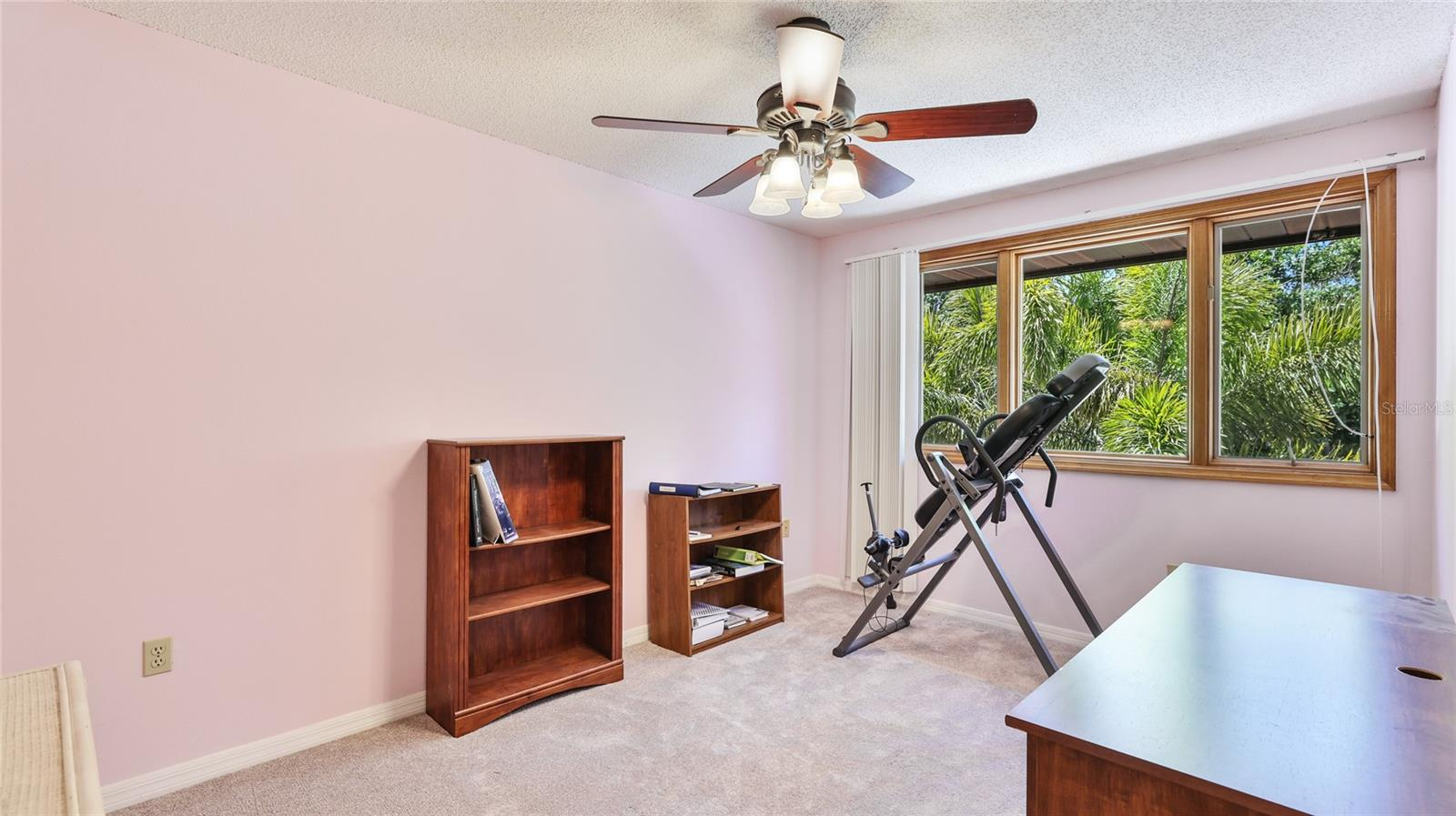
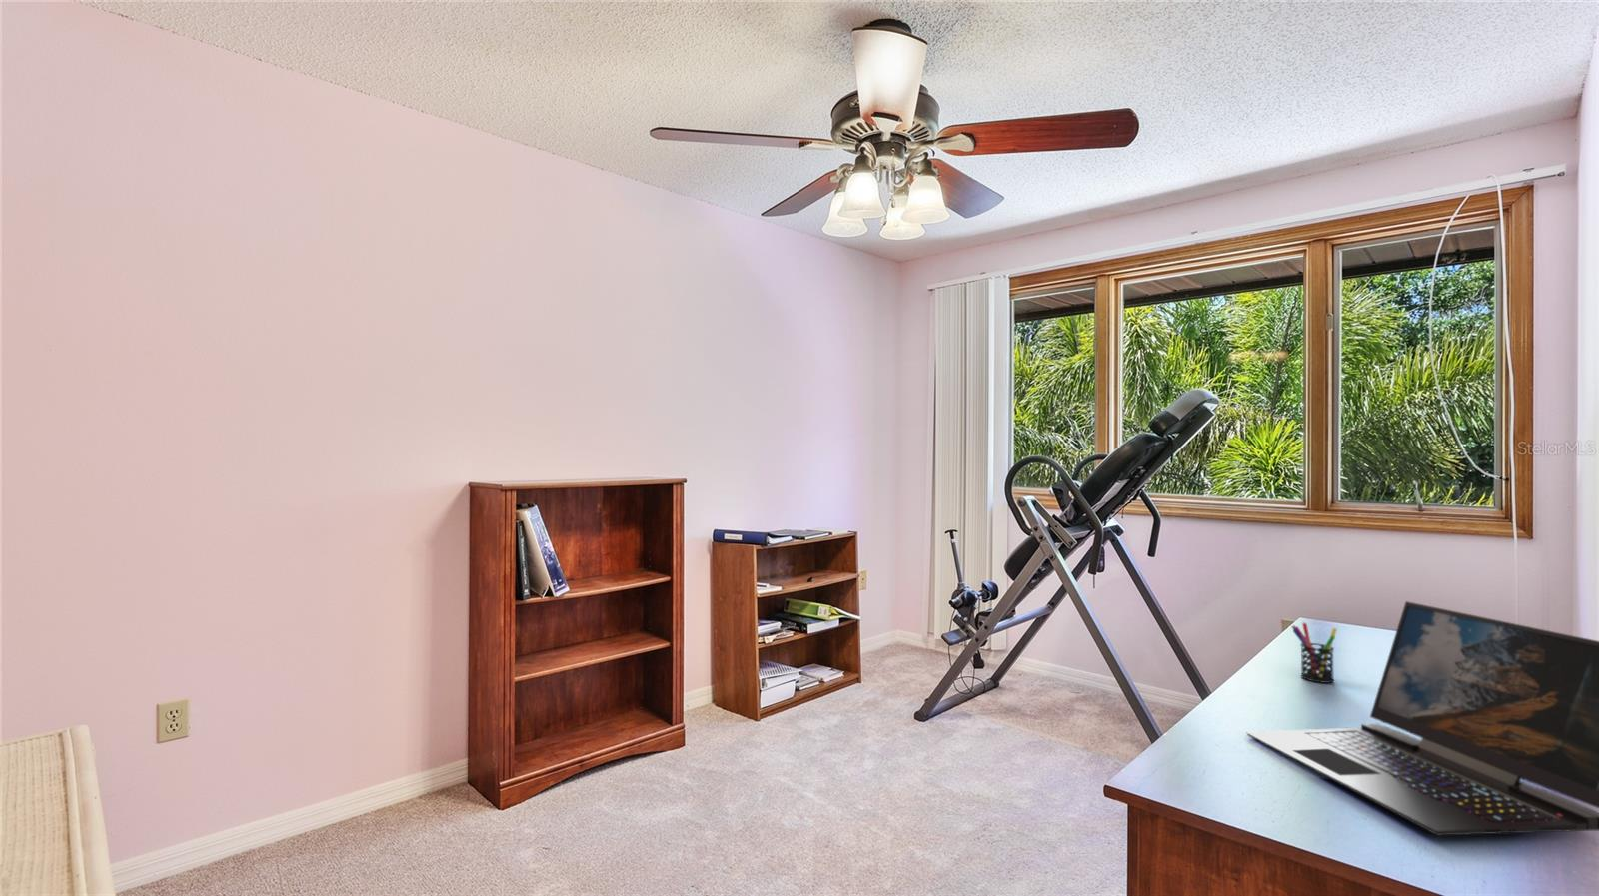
+ laptop [1246,601,1599,836]
+ pen holder [1290,623,1338,684]
